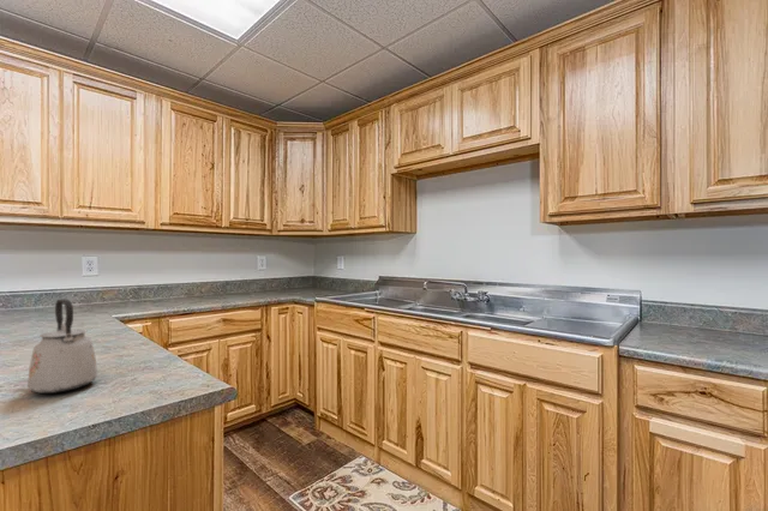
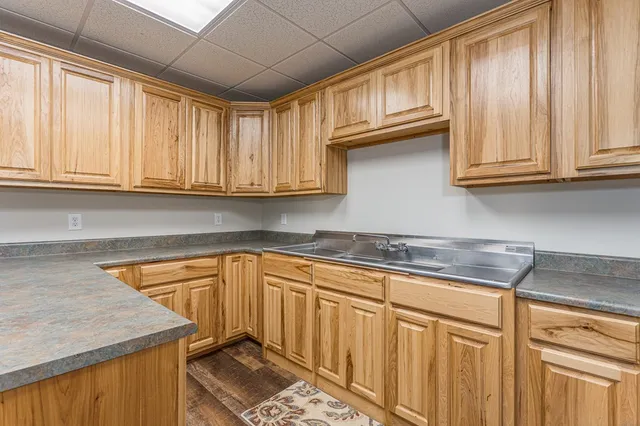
- kettle [26,297,98,395]
